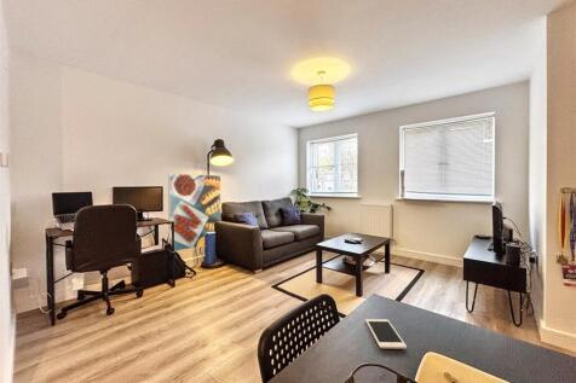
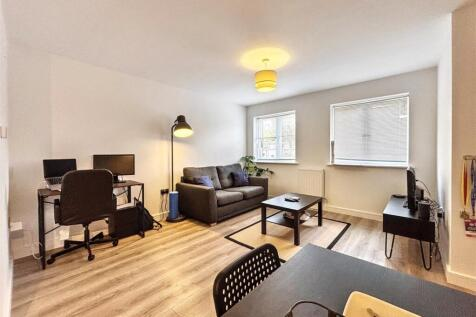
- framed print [167,173,221,253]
- cell phone [364,318,408,350]
